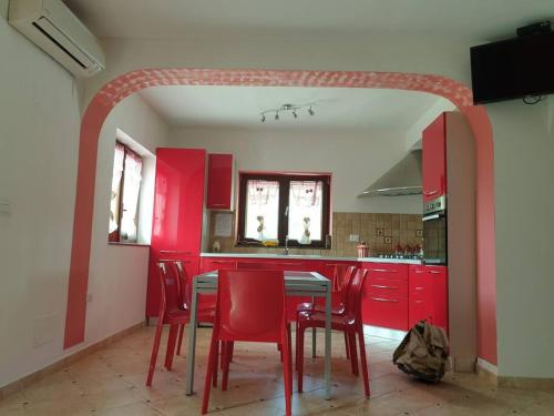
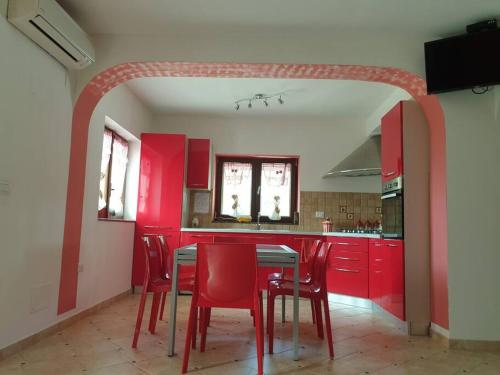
- backpack [391,315,452,385]
